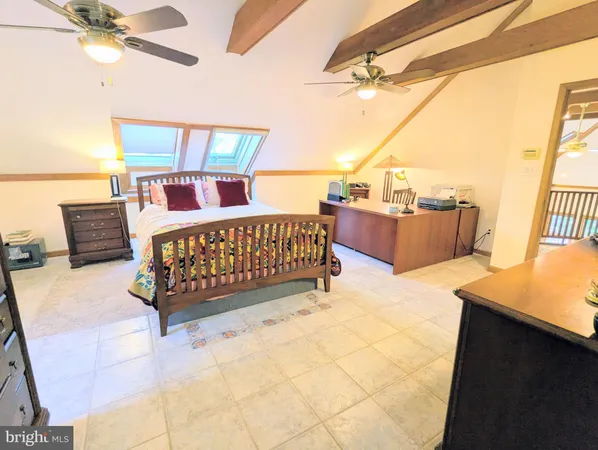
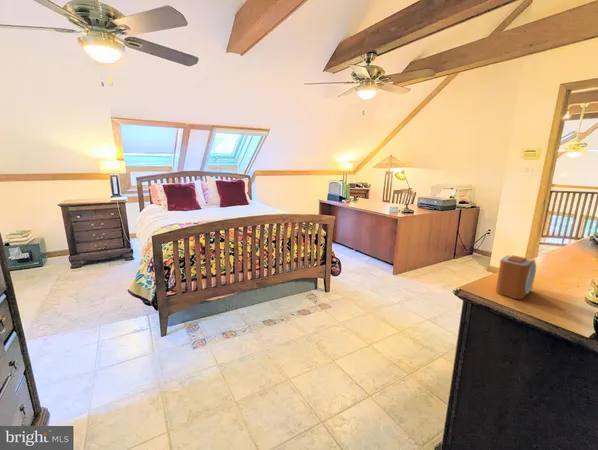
+ alarm clock [495,254,537,300]
